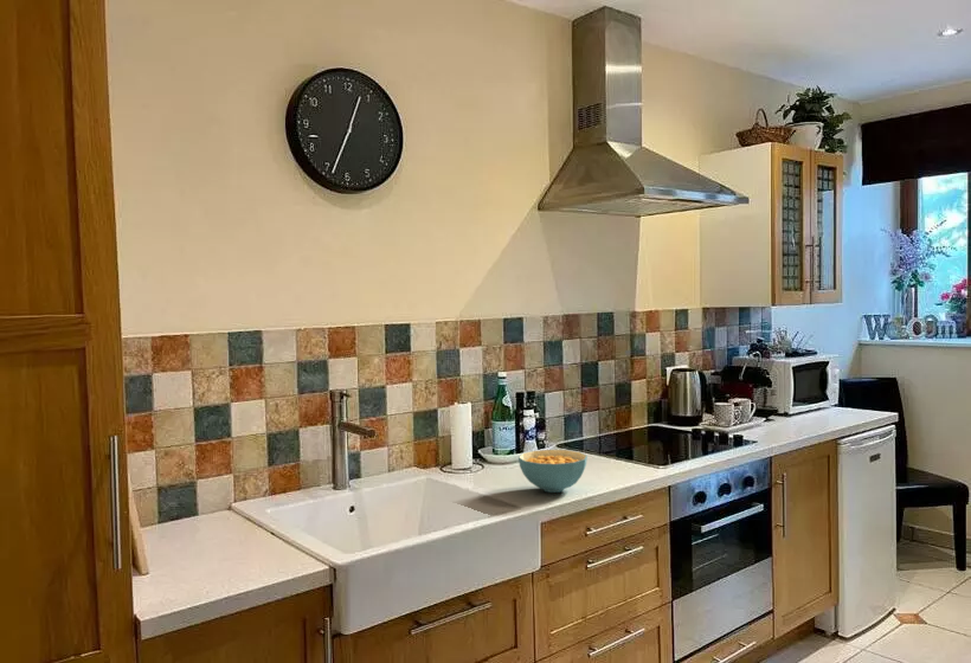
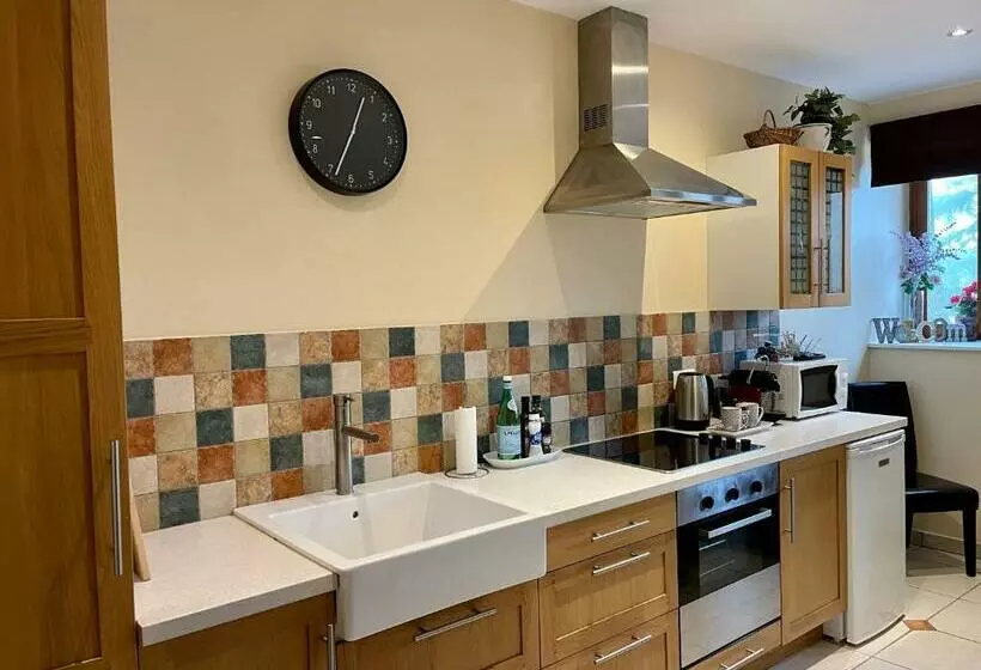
- cereal bowl [517,449,589,494]
